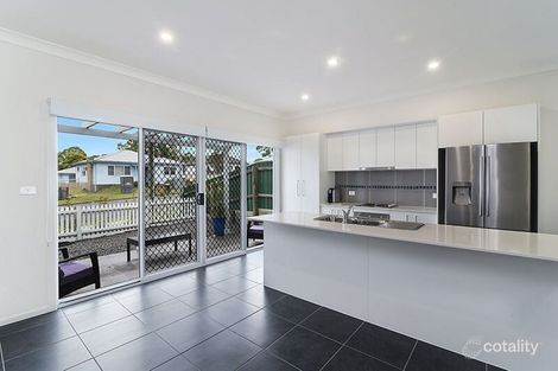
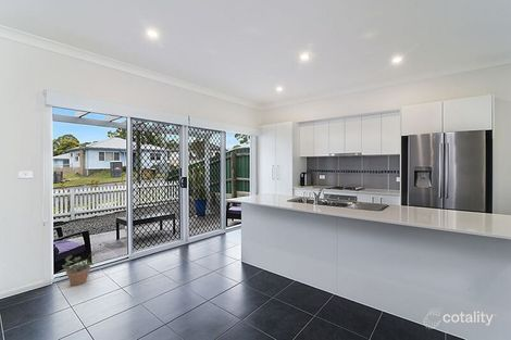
+ potted plant [61,253,99,287]
